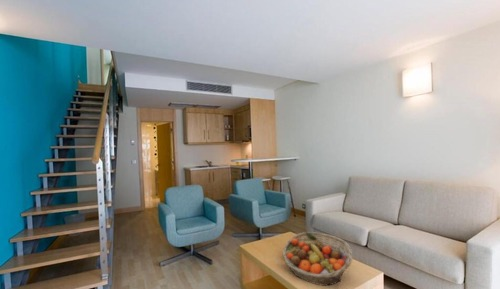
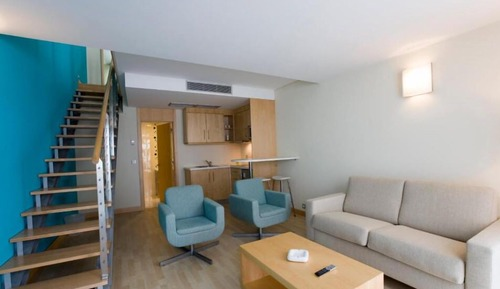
- fruit basket [282,231,354,287]
